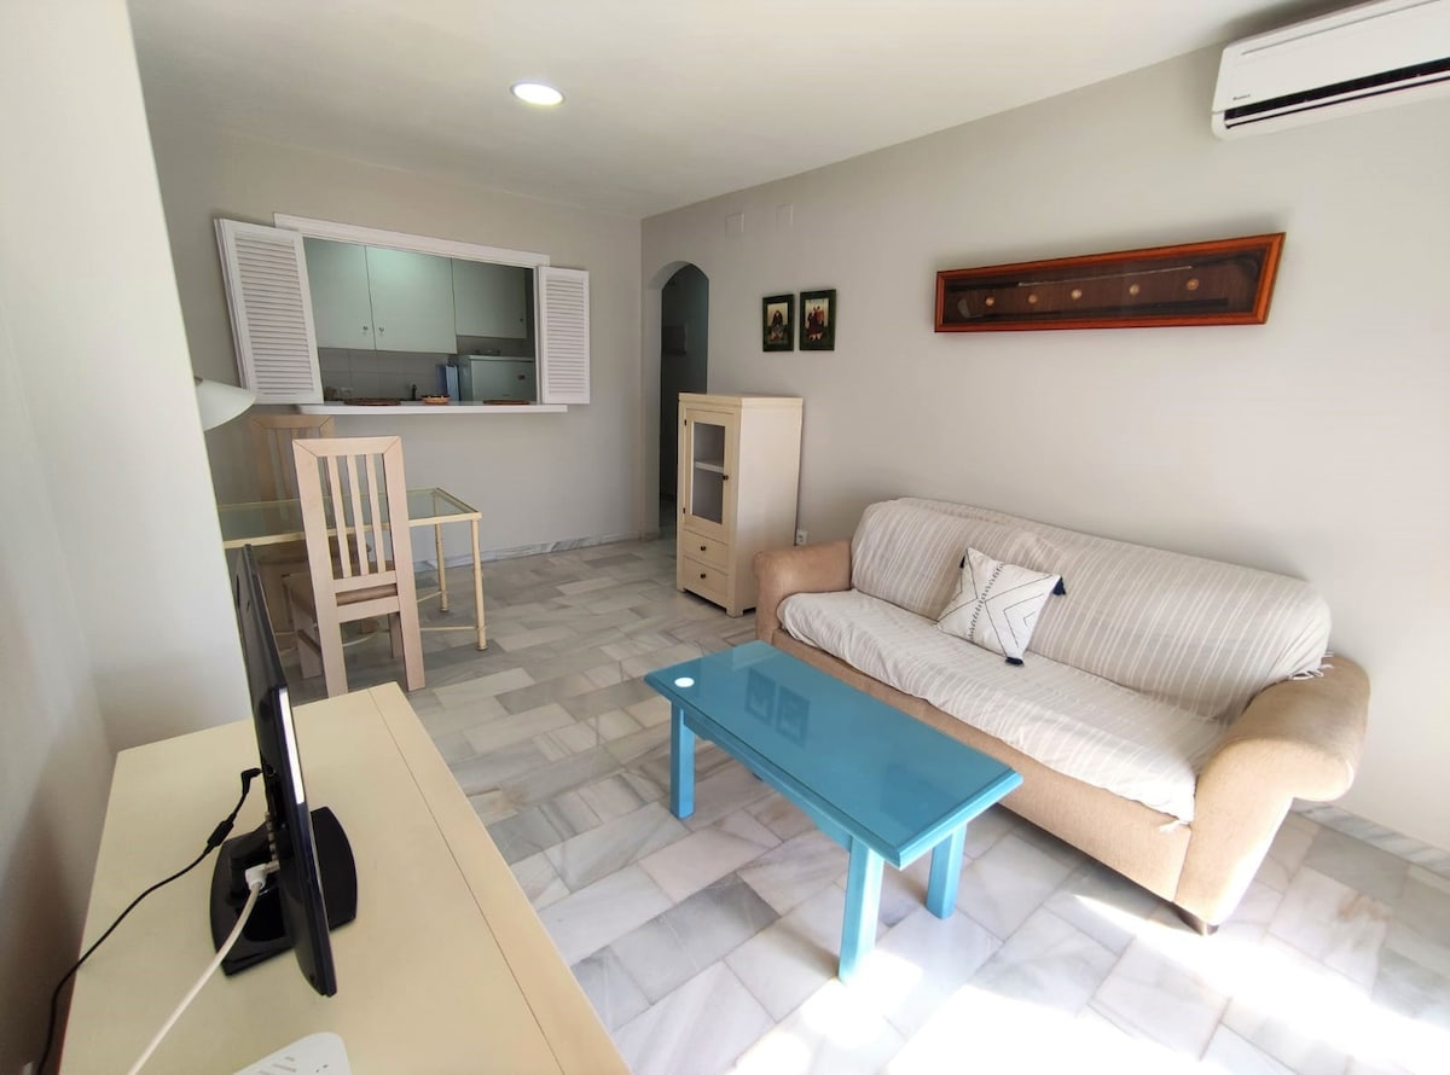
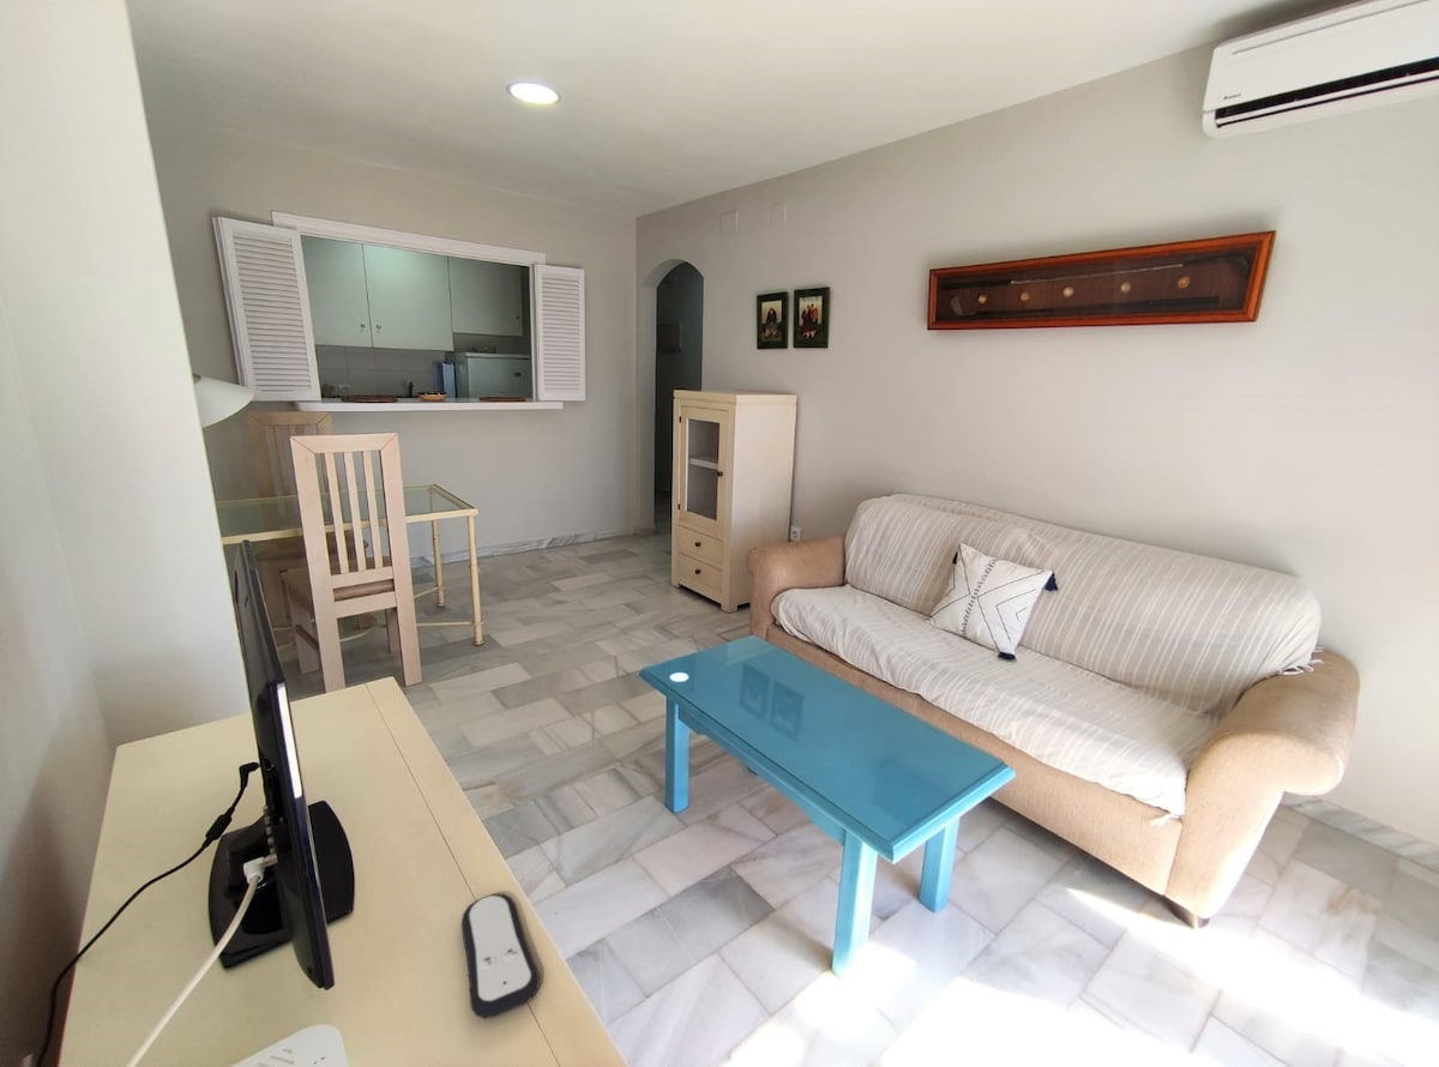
+ remote control [460,893,541,1020]
